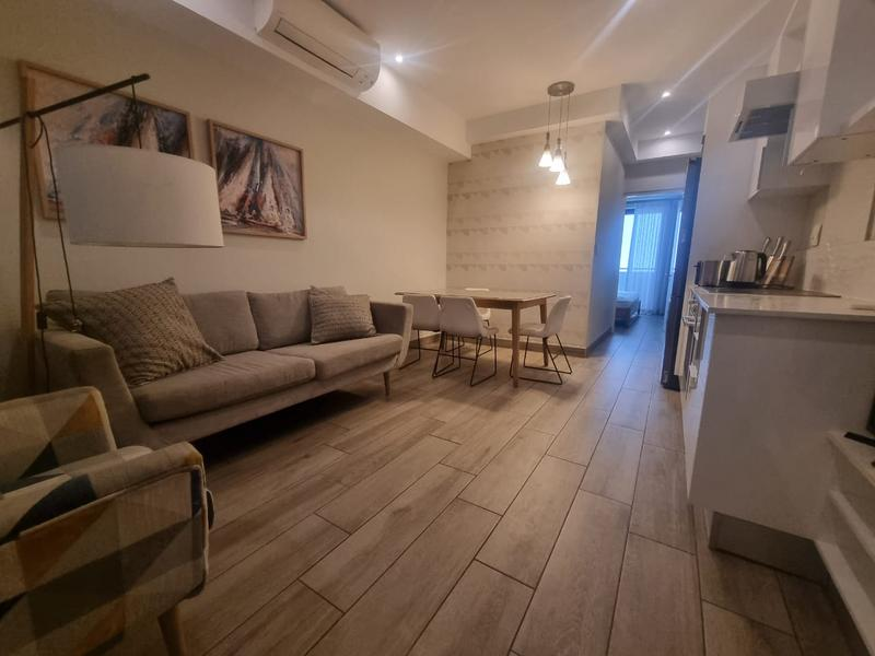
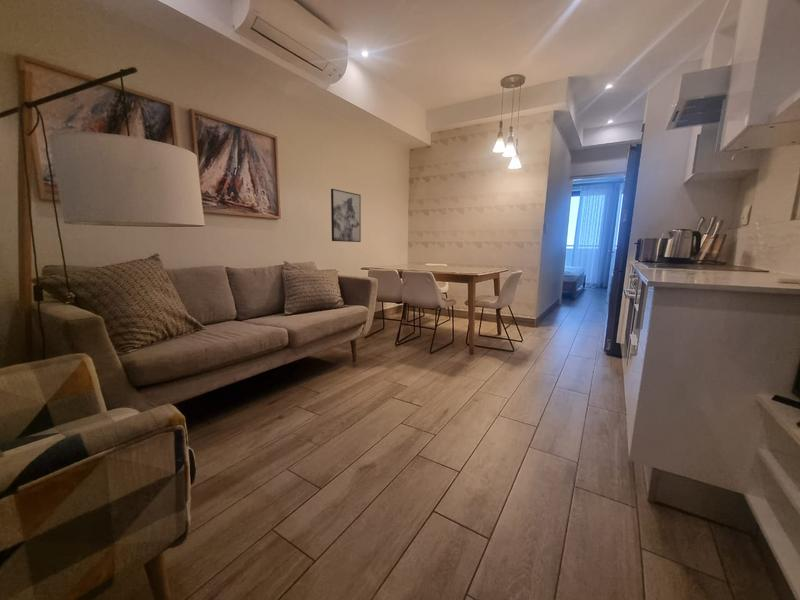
+ wall art [330,188,362,243]
